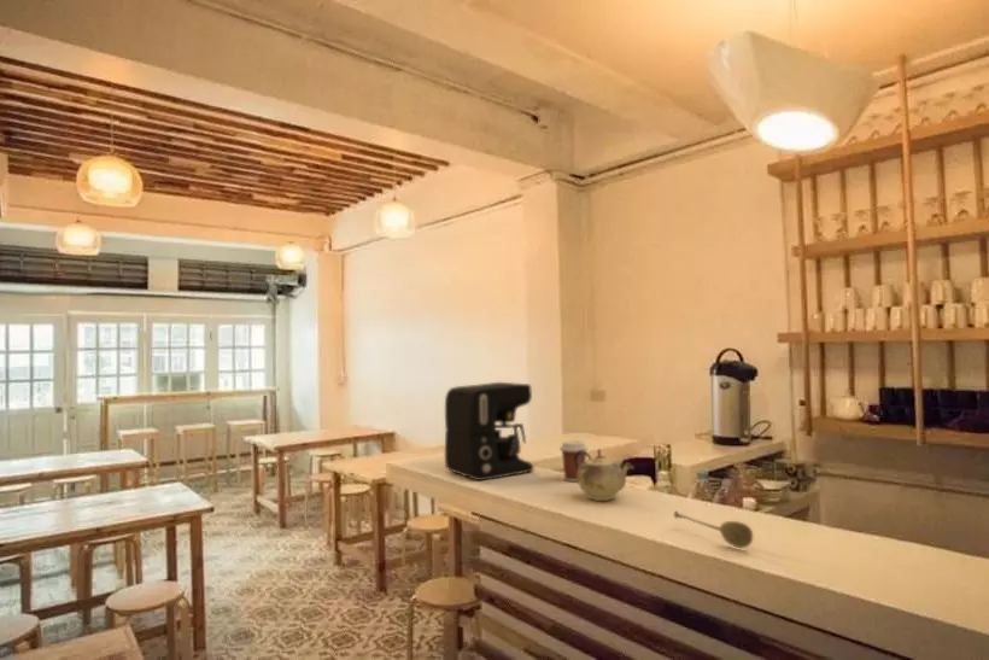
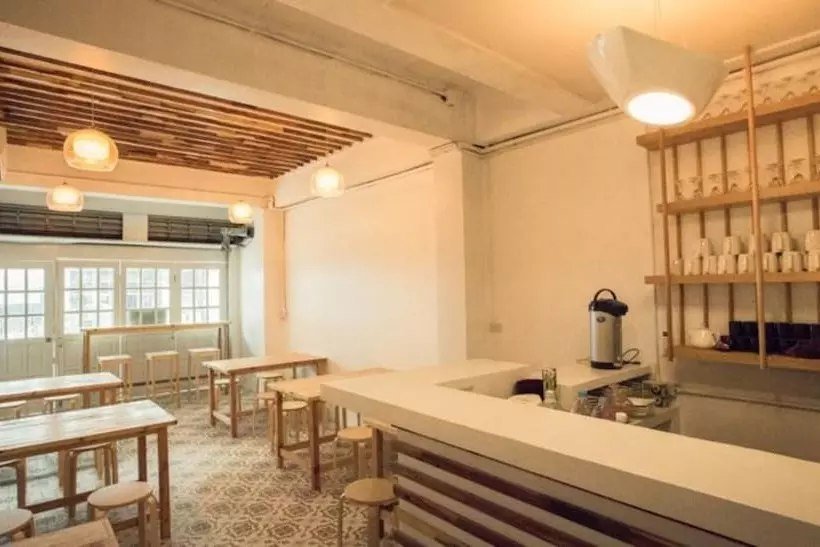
- coffee maker [444,381,536,481]
- coffee cup [558,439,590,483]
- teapot [574,448,636,502]
- soupspoon [673,510,754,549]
